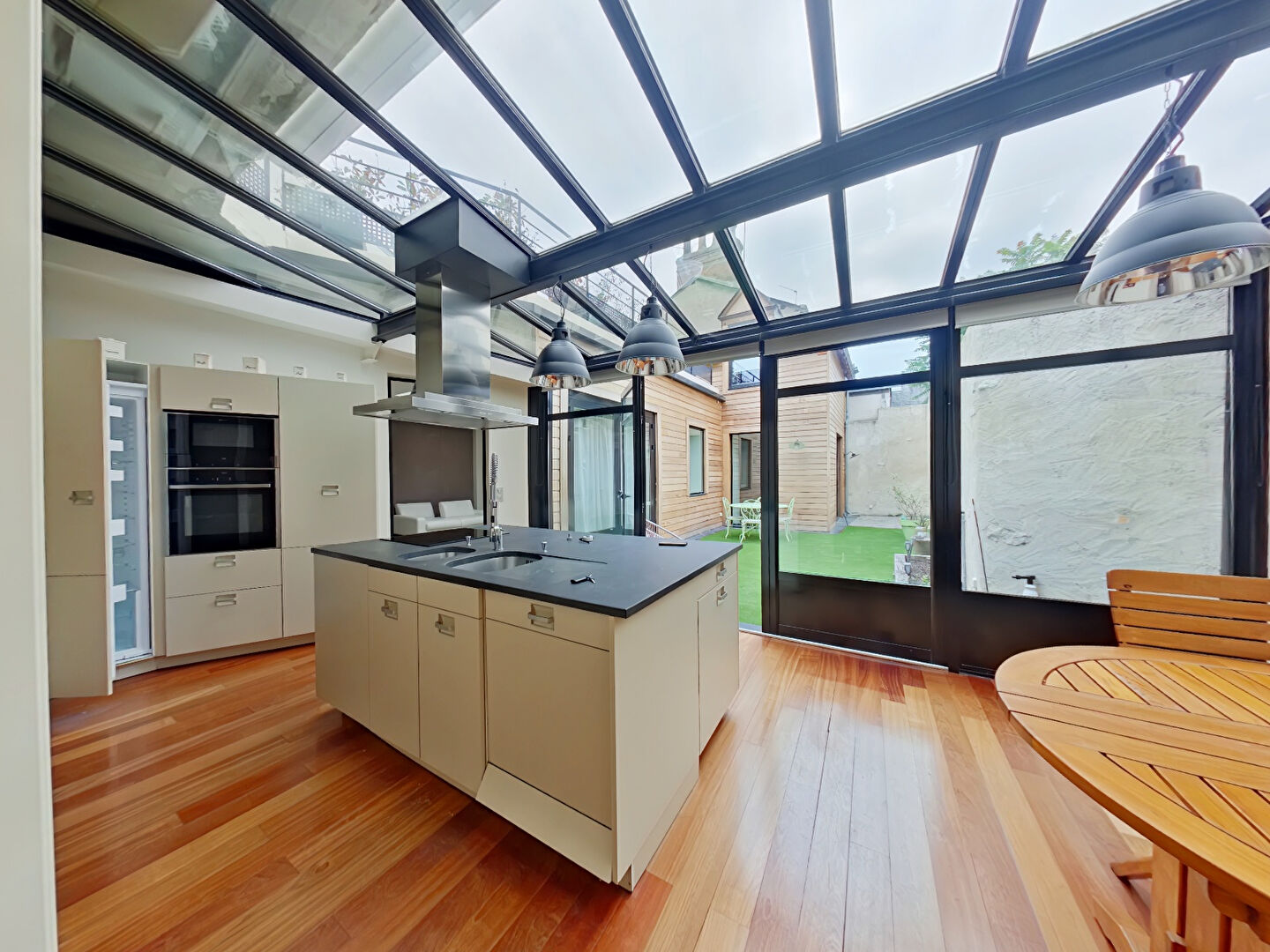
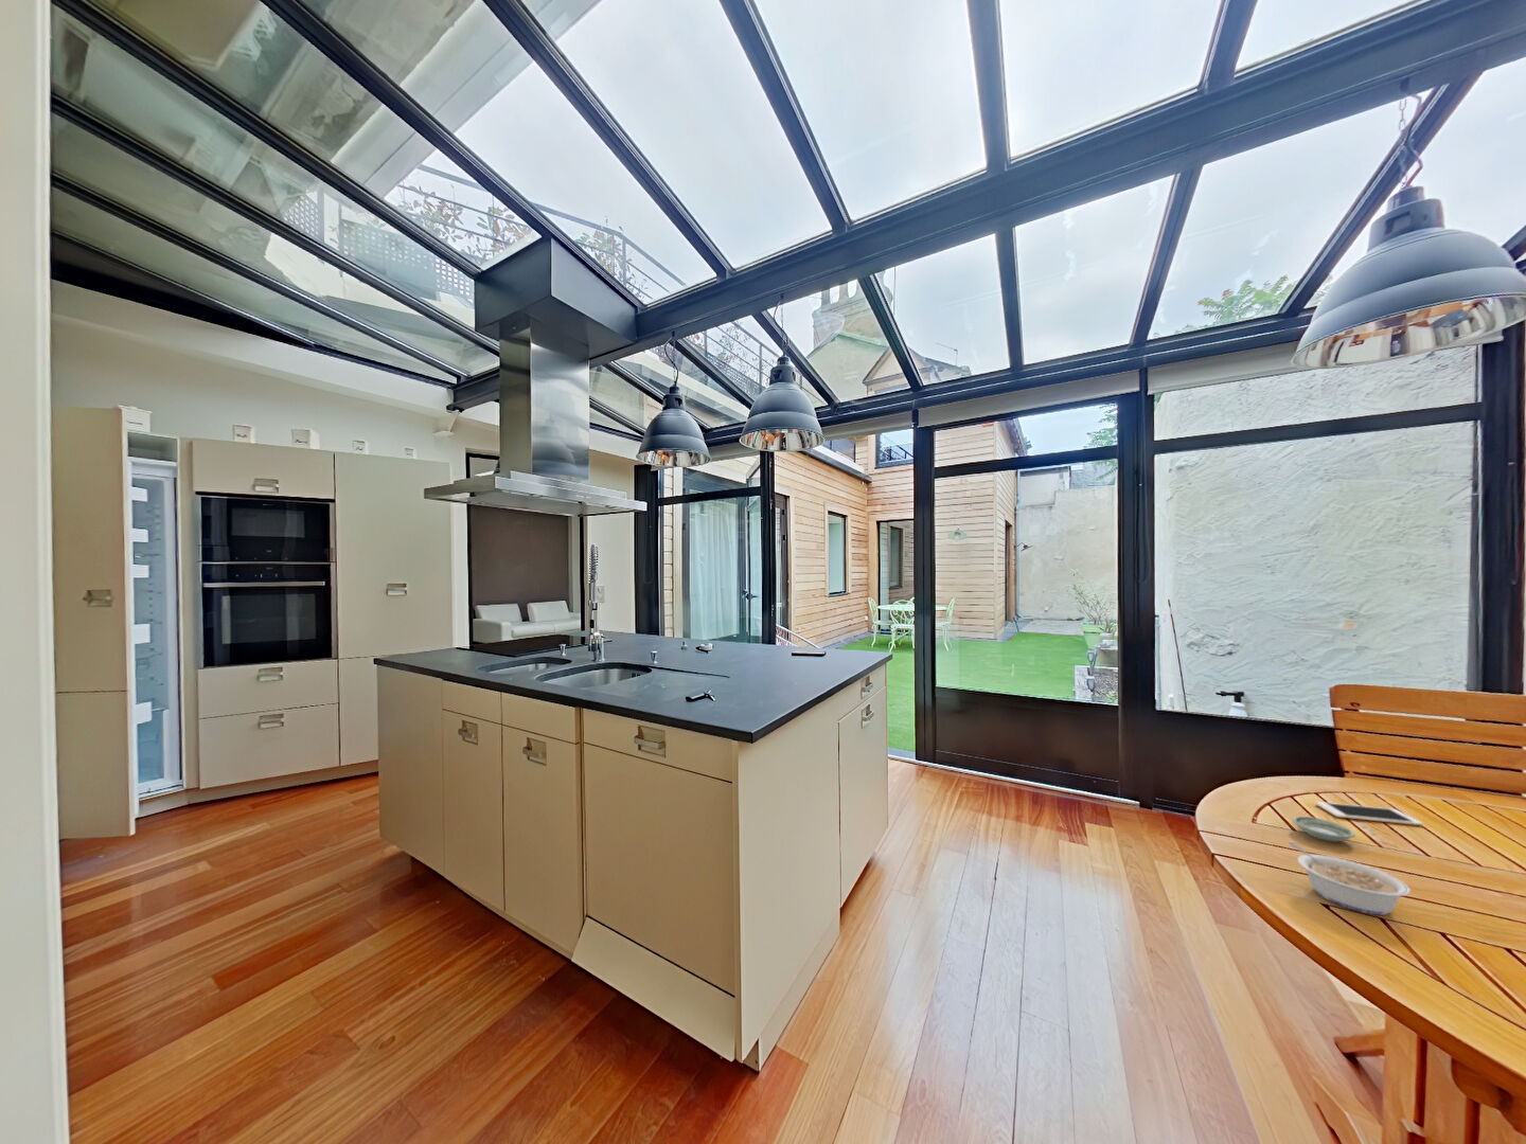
+ legume [1288,841,1412,916]
+ cell phone [1315,800,1423,827]
+ saucer [1292,816,1357,844]
